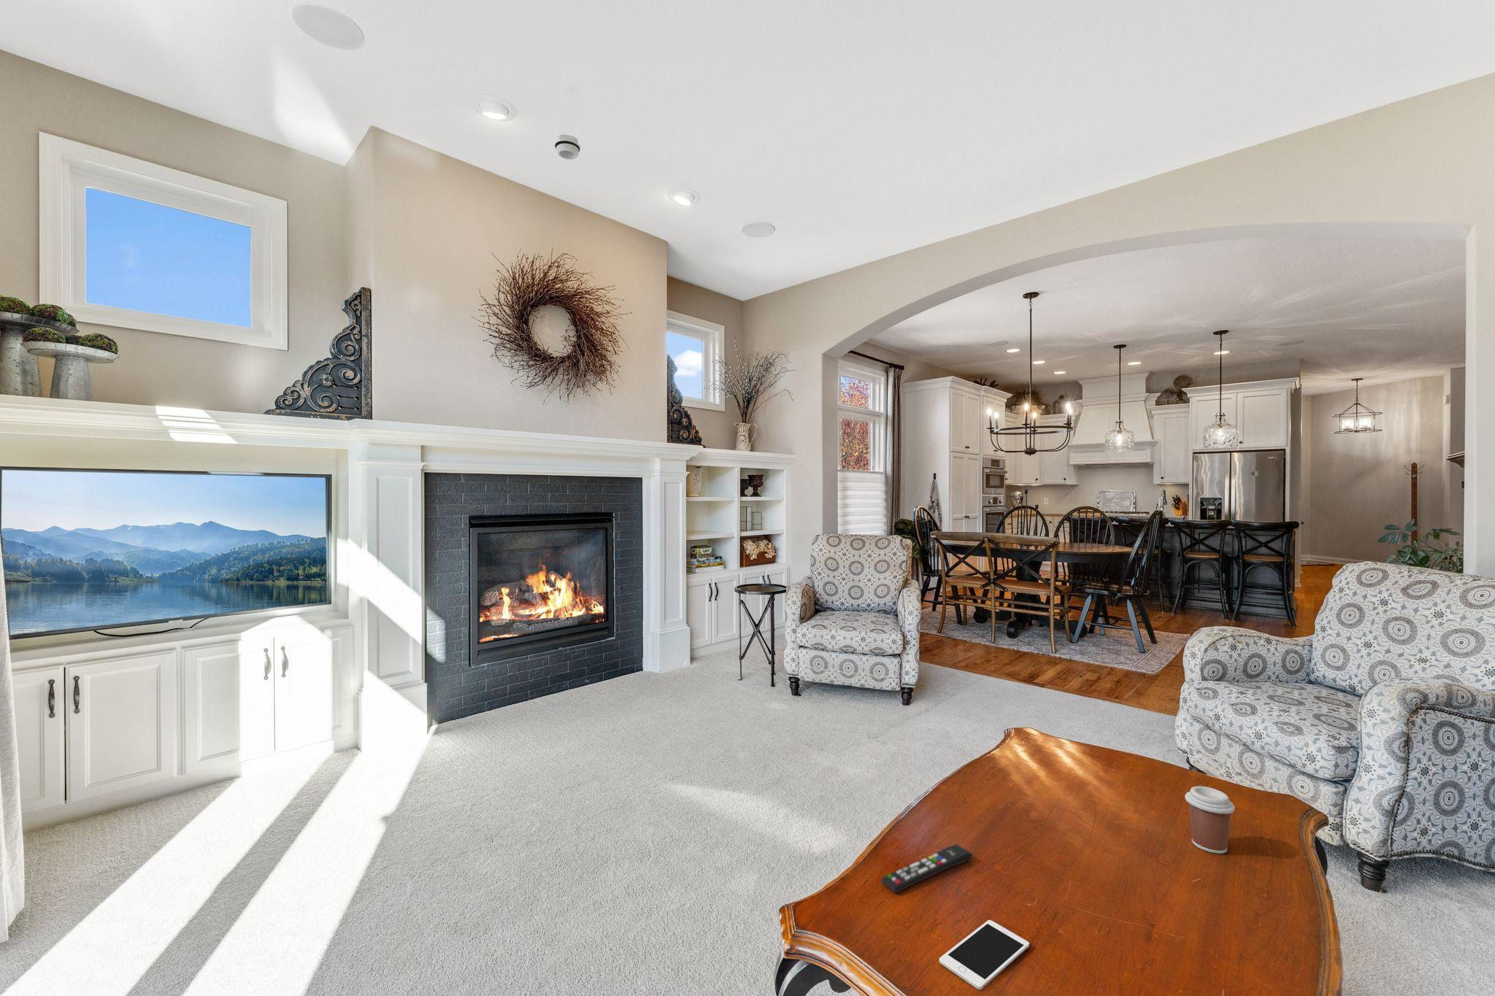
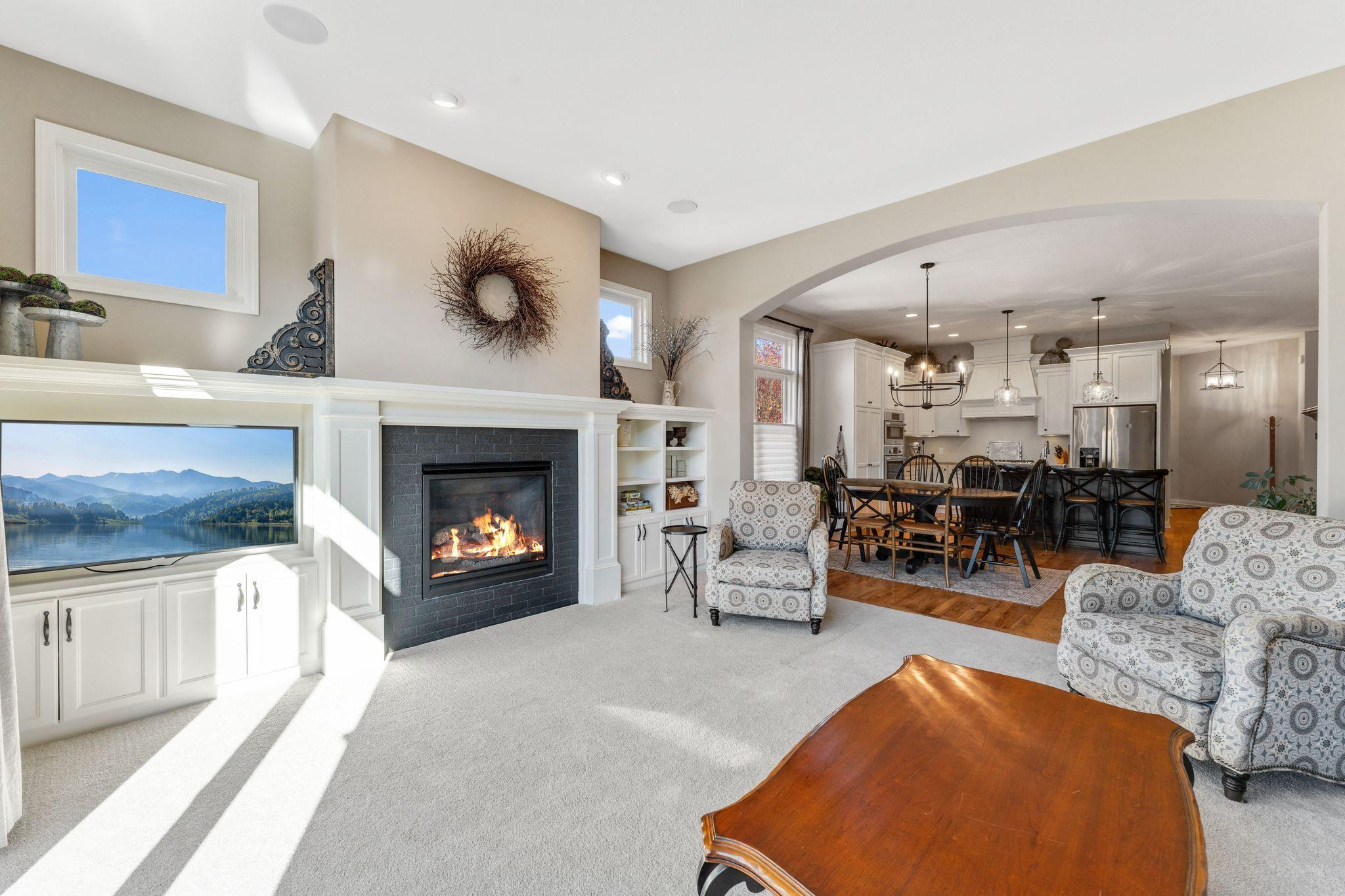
- coffee cup [1184,786,1236,855]
- remote control [880,844,973,894]
- smoke detector [554,133,581,160]
- cell phone [939,919,1030,990]
